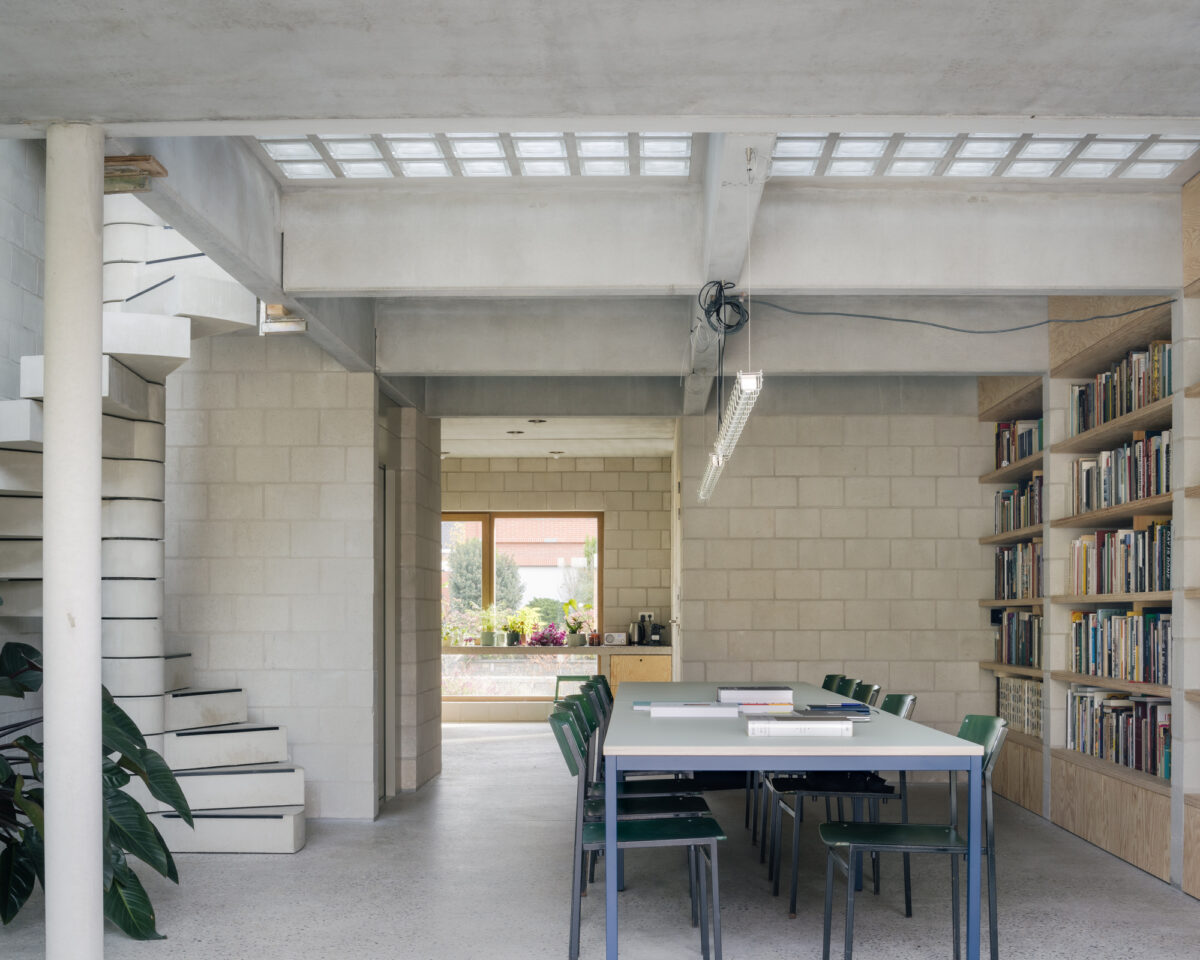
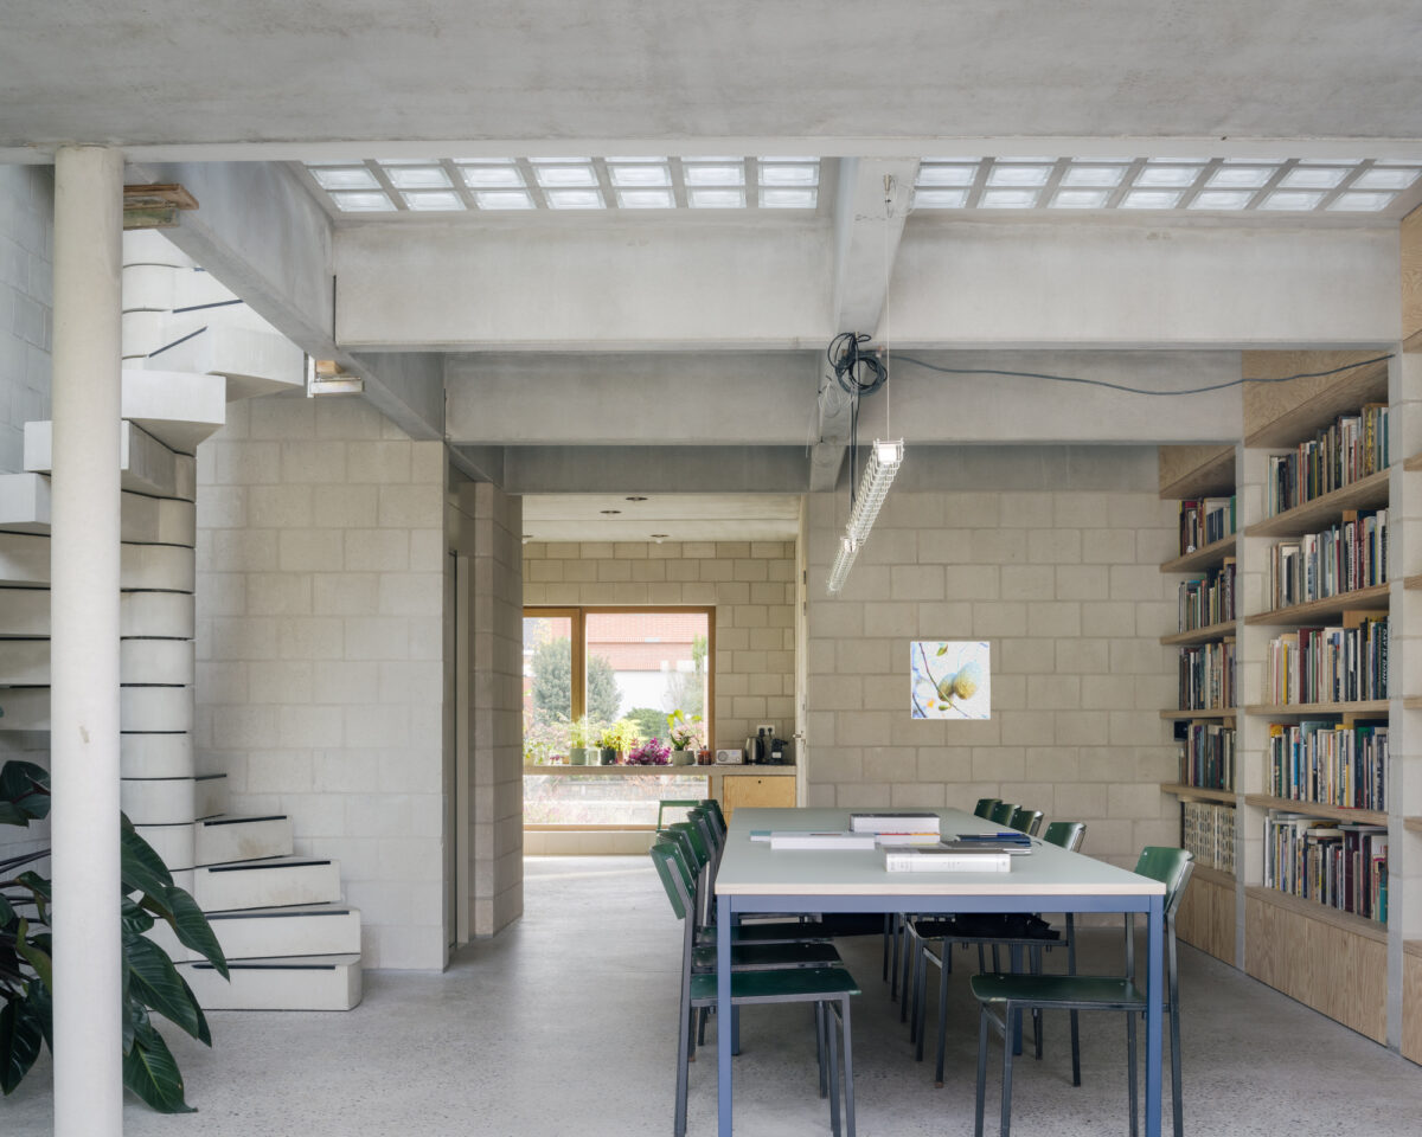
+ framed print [909,641,992,720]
